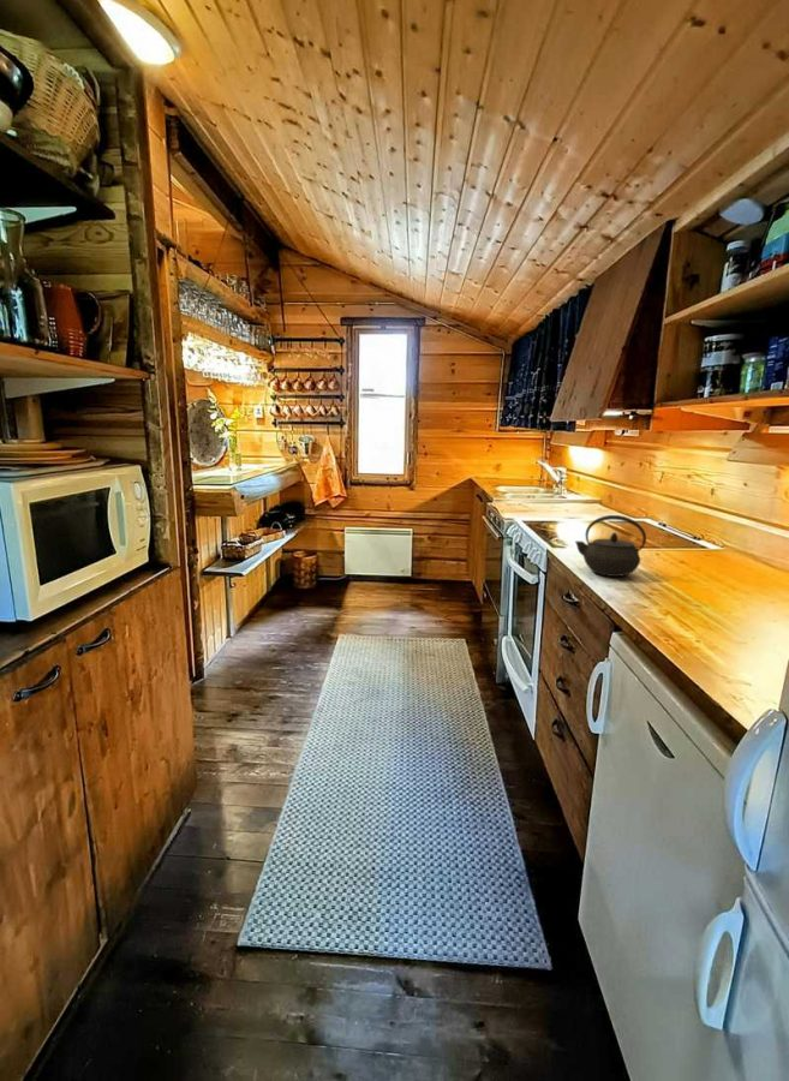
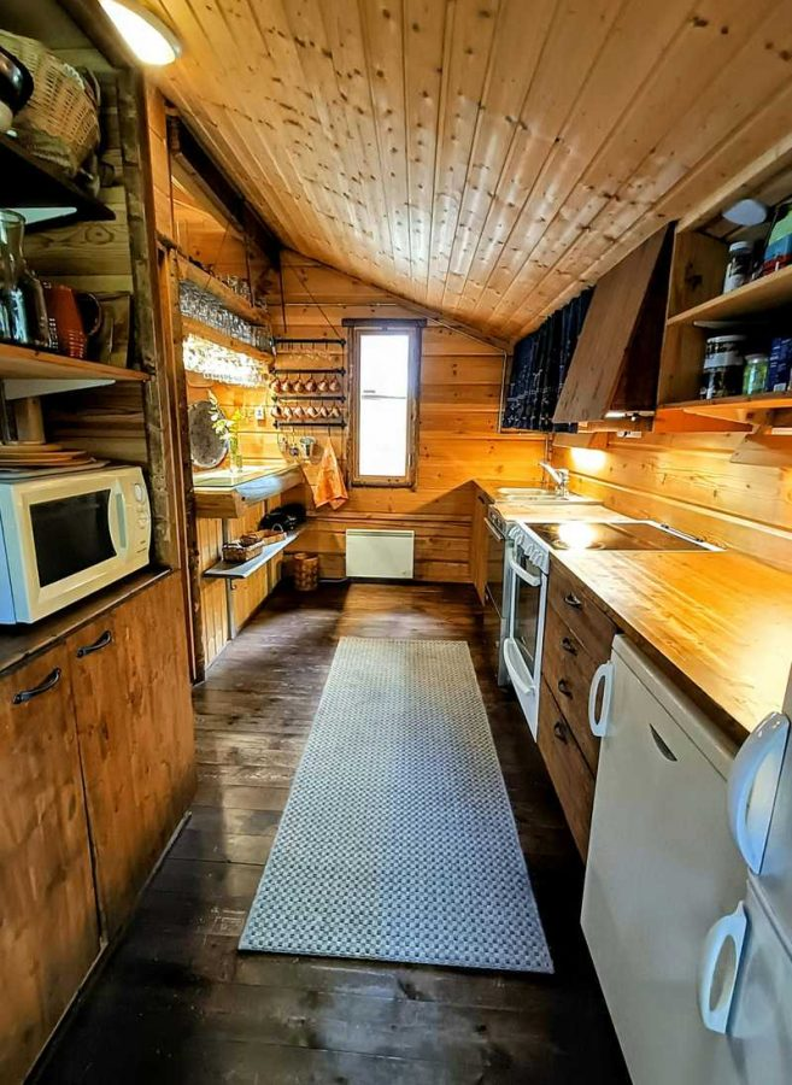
- kettle [574,514,647,578]
